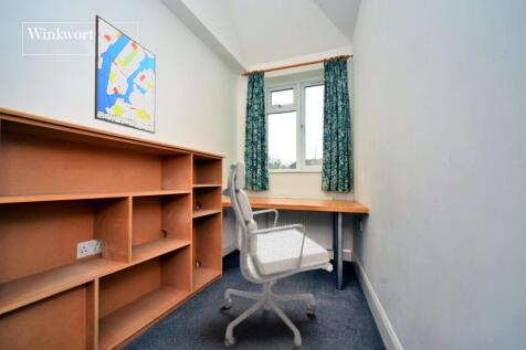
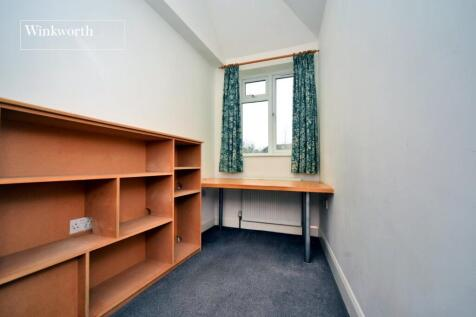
- wall art [93,14,157,135]
- office chair [221,160,334,350]
